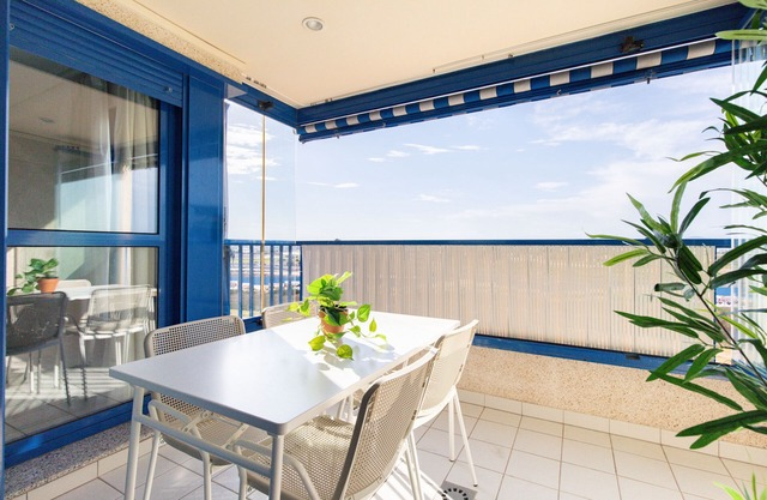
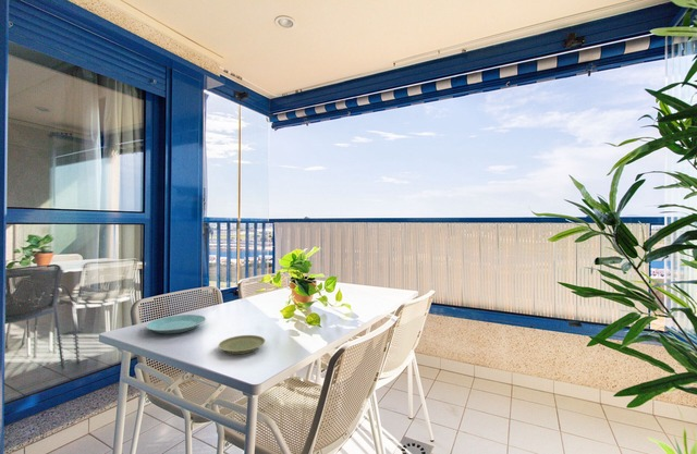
+ plate [218,334,266,355]
+ plate [145,314,207,334]
